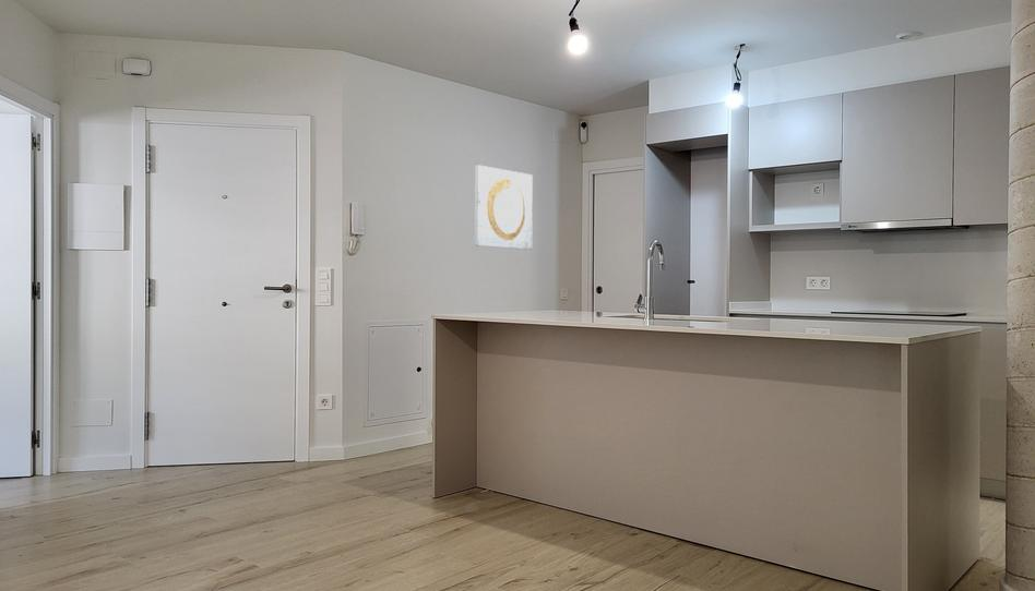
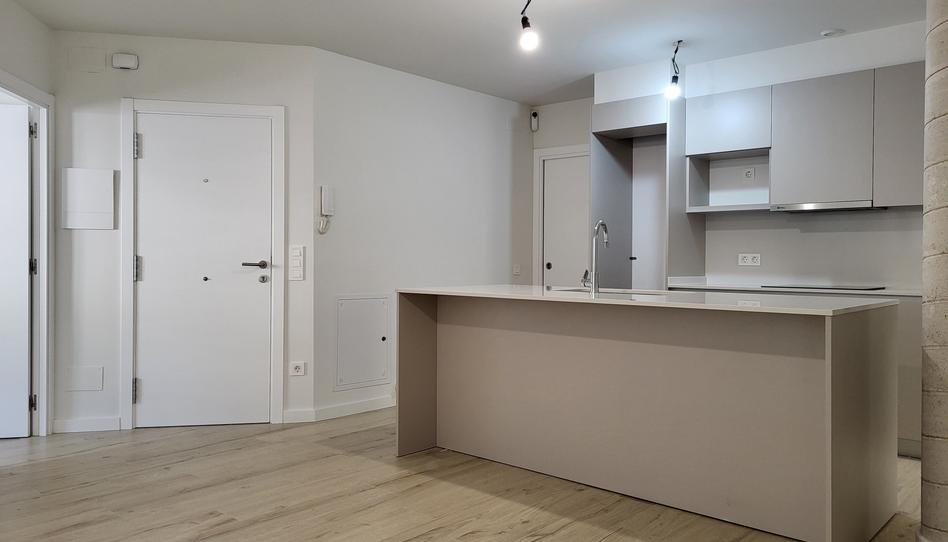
- wall art [474,165,534,251]
